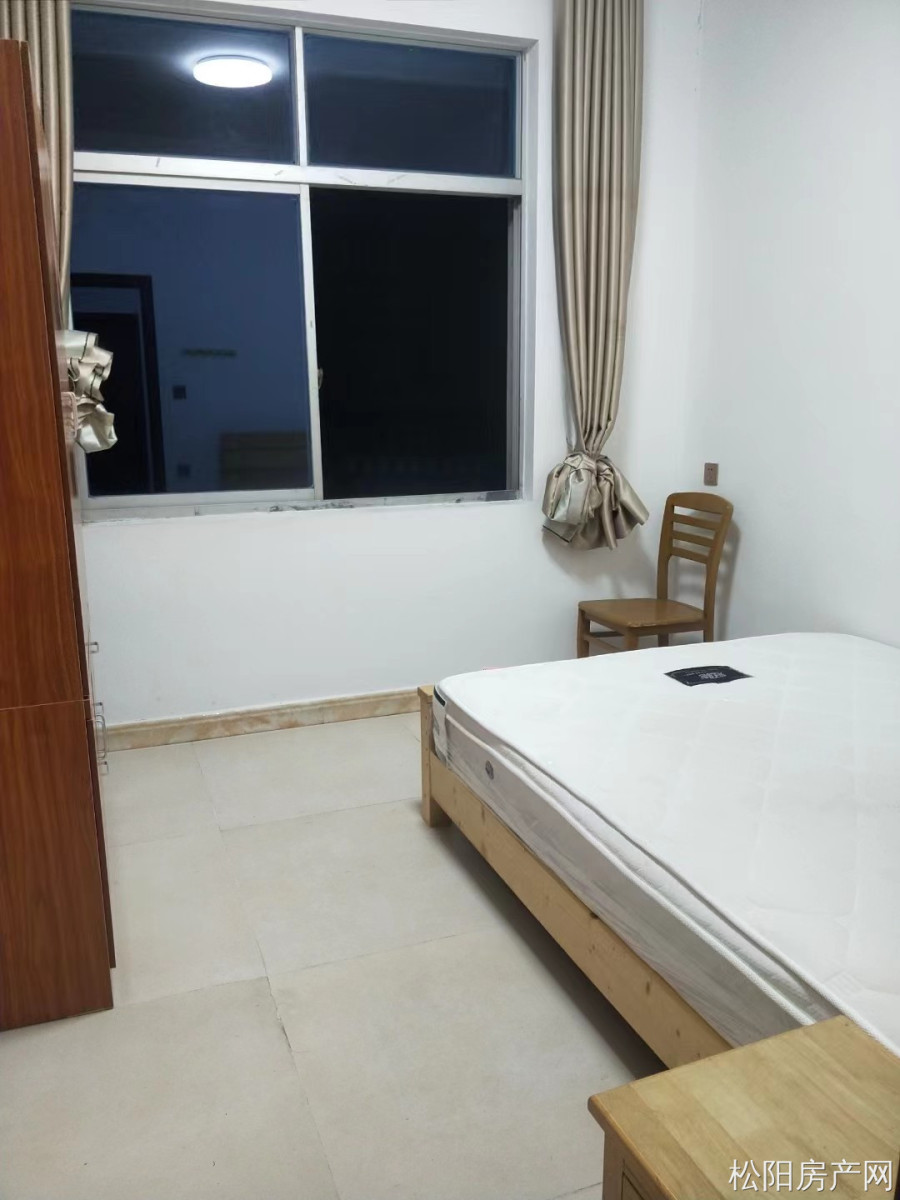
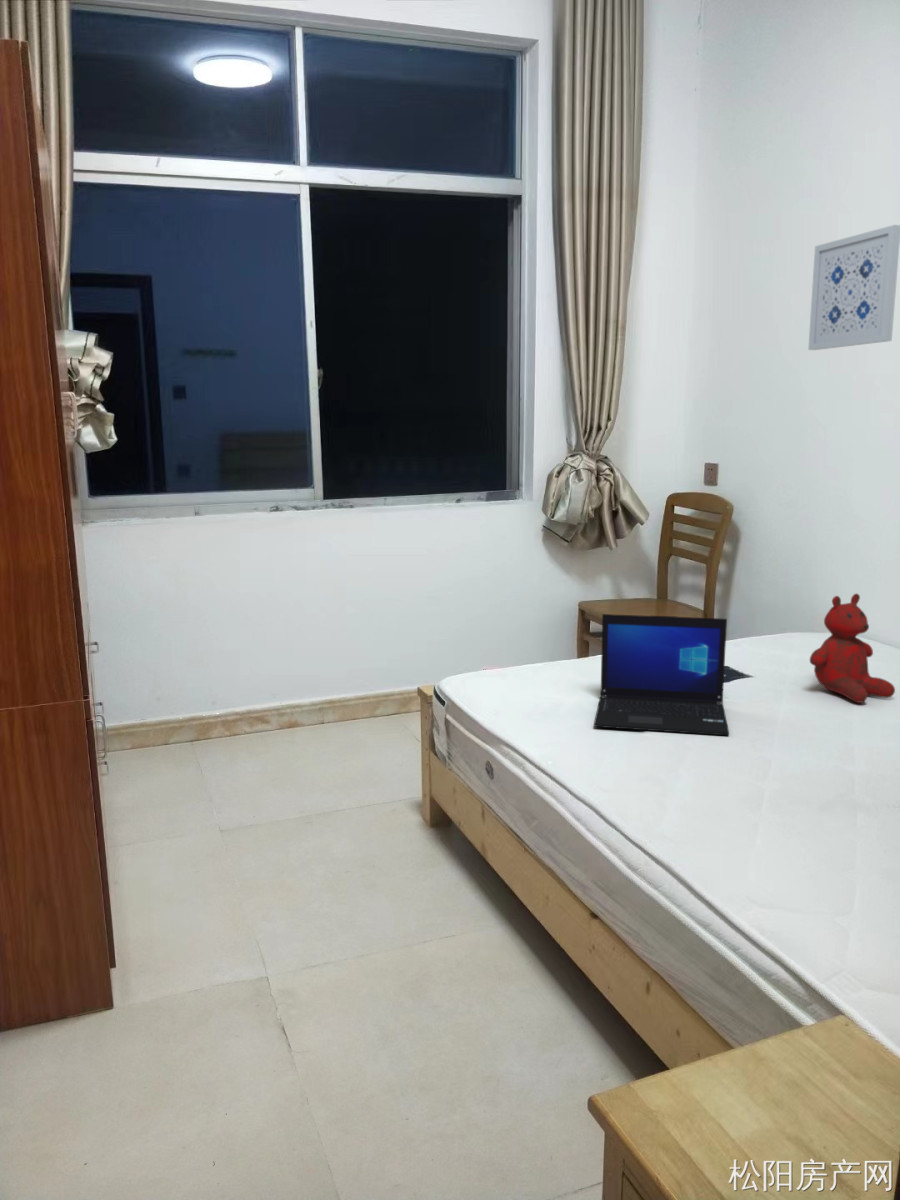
+ wall art [807,224,900,351]
+ teddy bear [809,592,896,704]
+ laptop [593,613,730,736]
